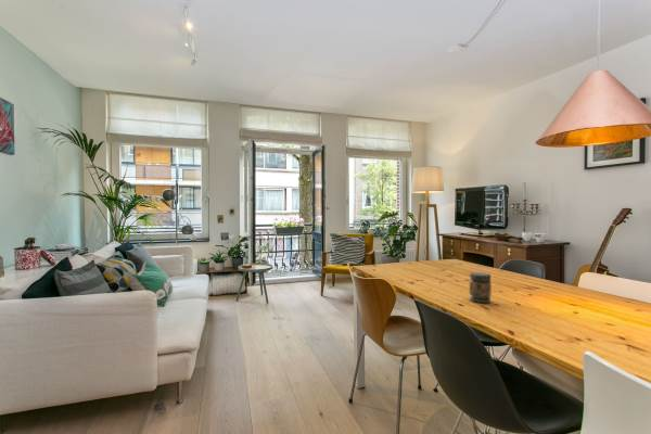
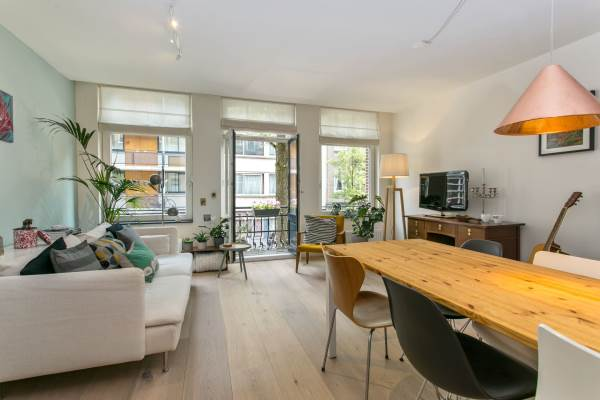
- jar [469,271,493,304]
